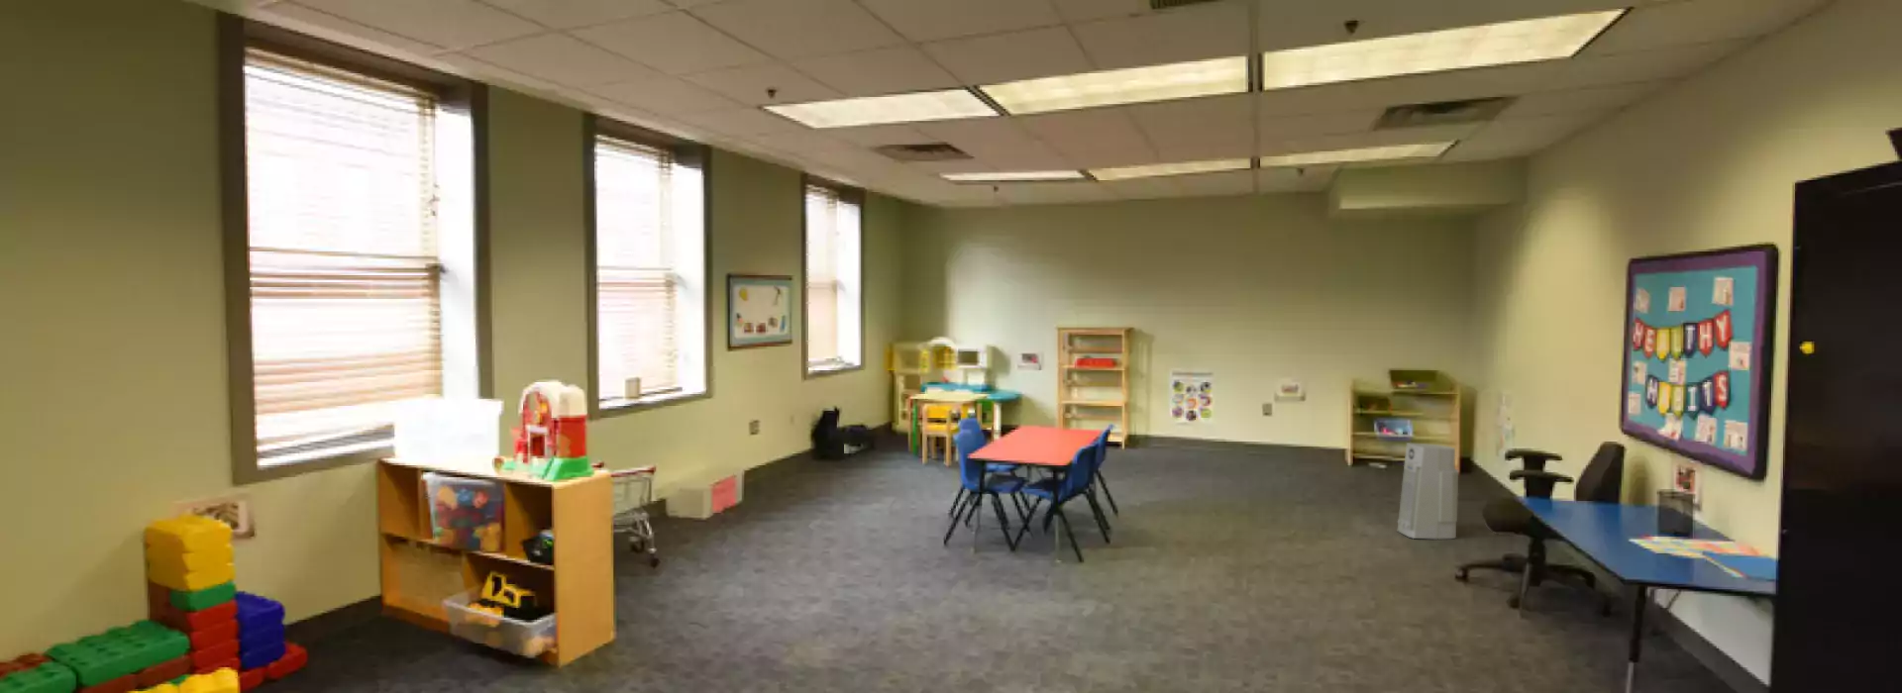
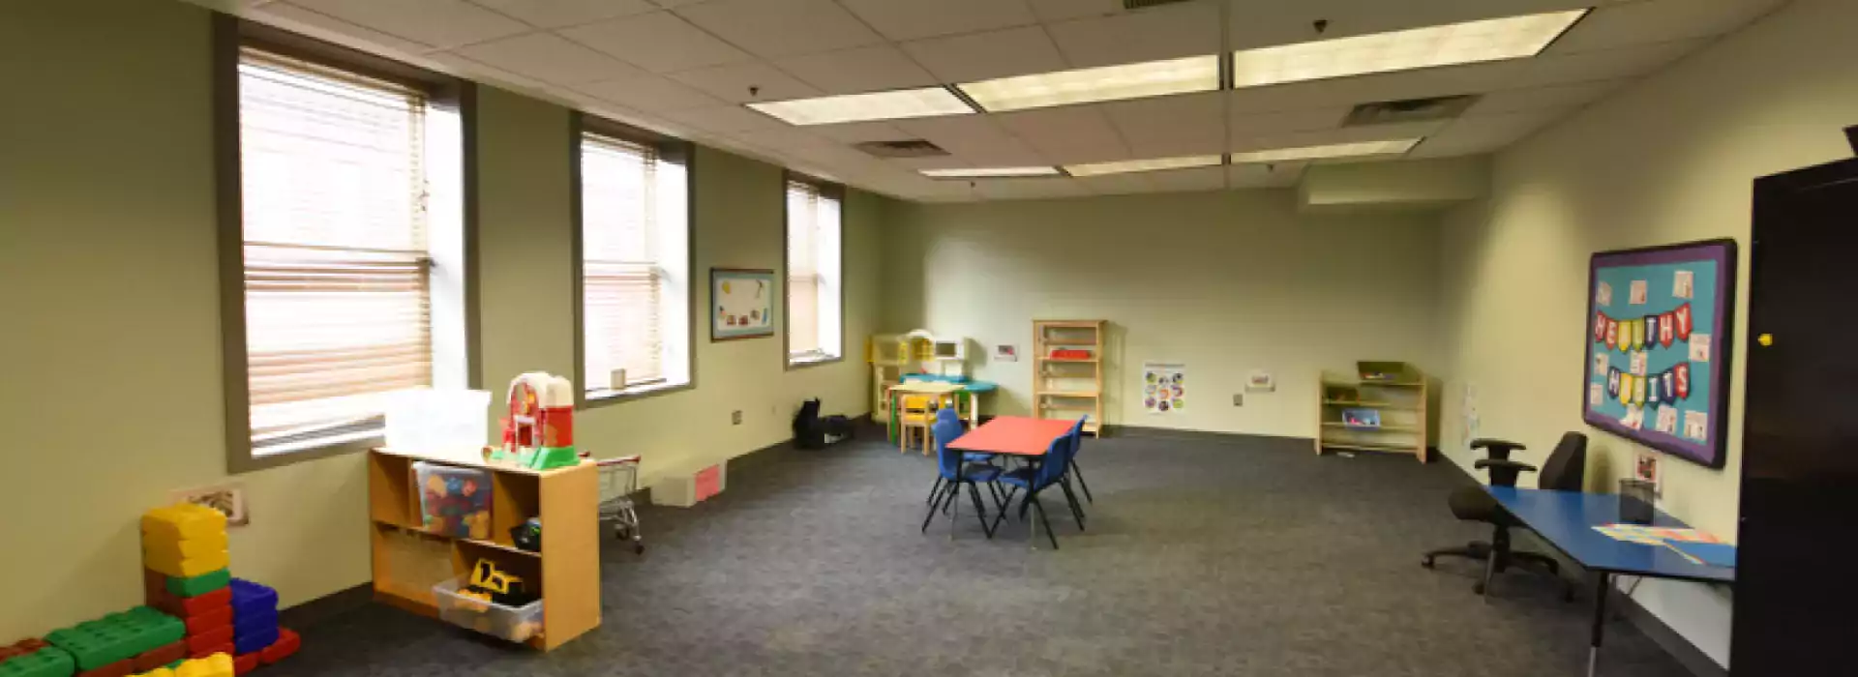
- air purifier [1397,441,1459,540]
